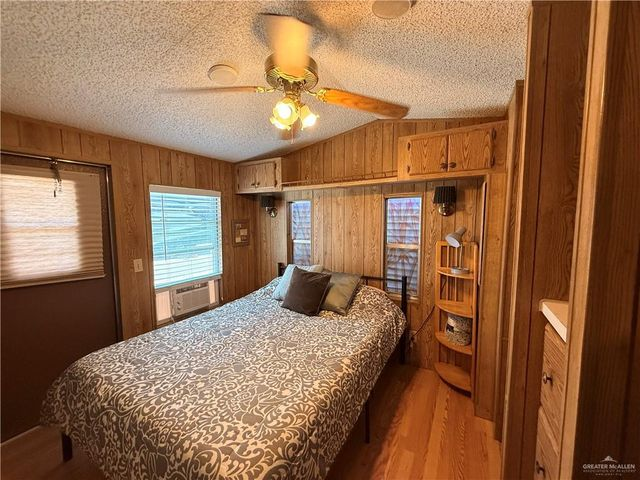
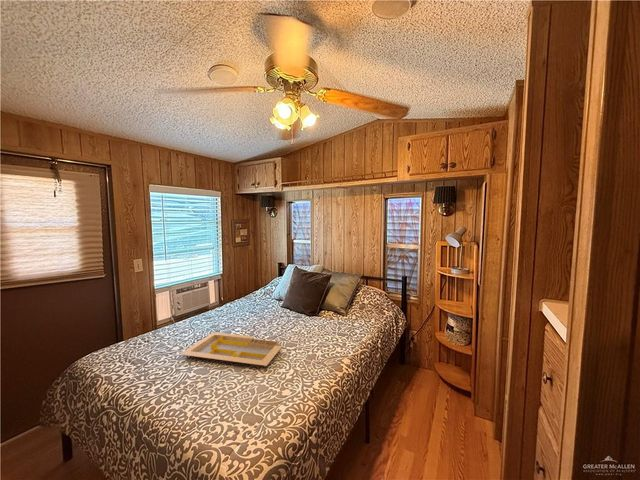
+ serving tray [179,331,283,367]
